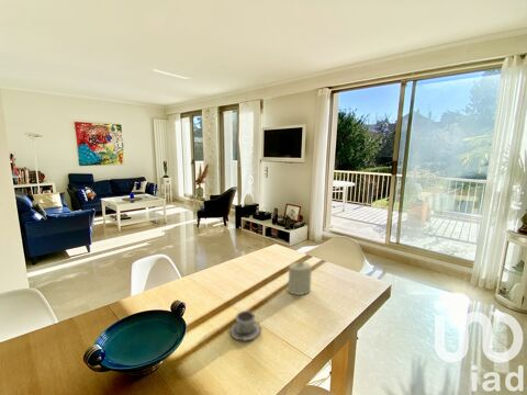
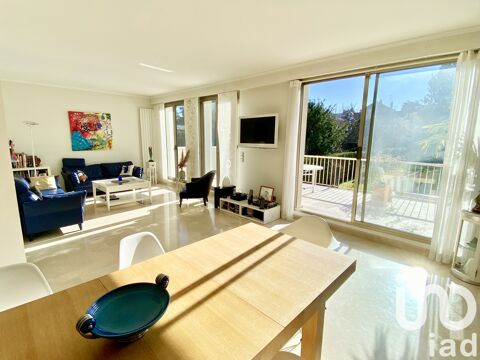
- cup [228,309,262,342]
- candle [287,260,313,296]
